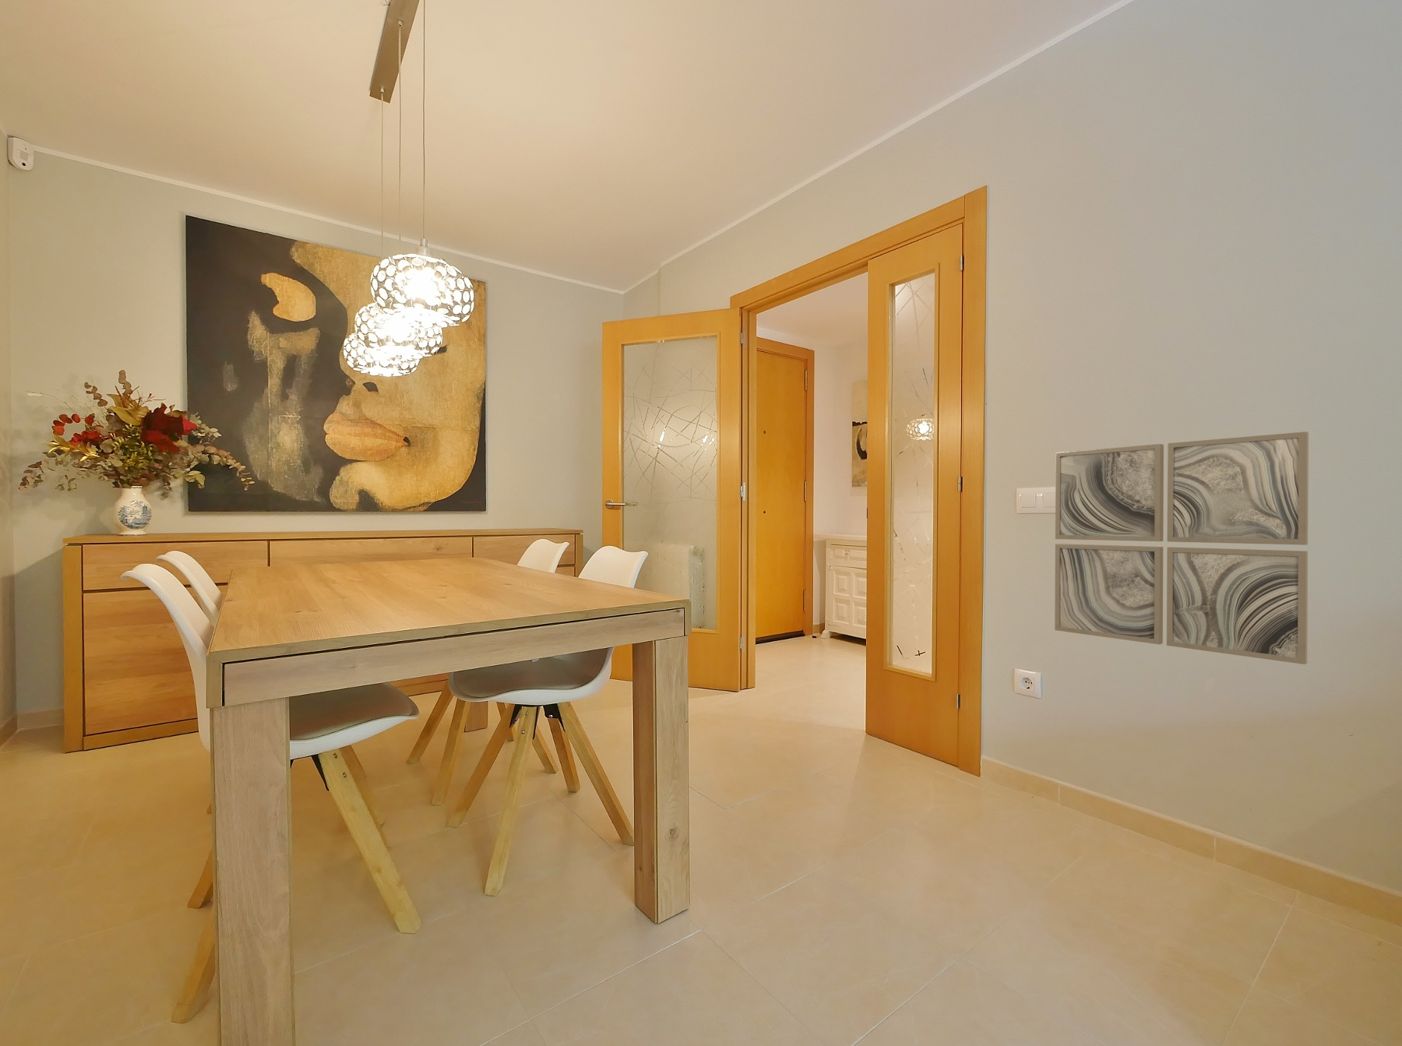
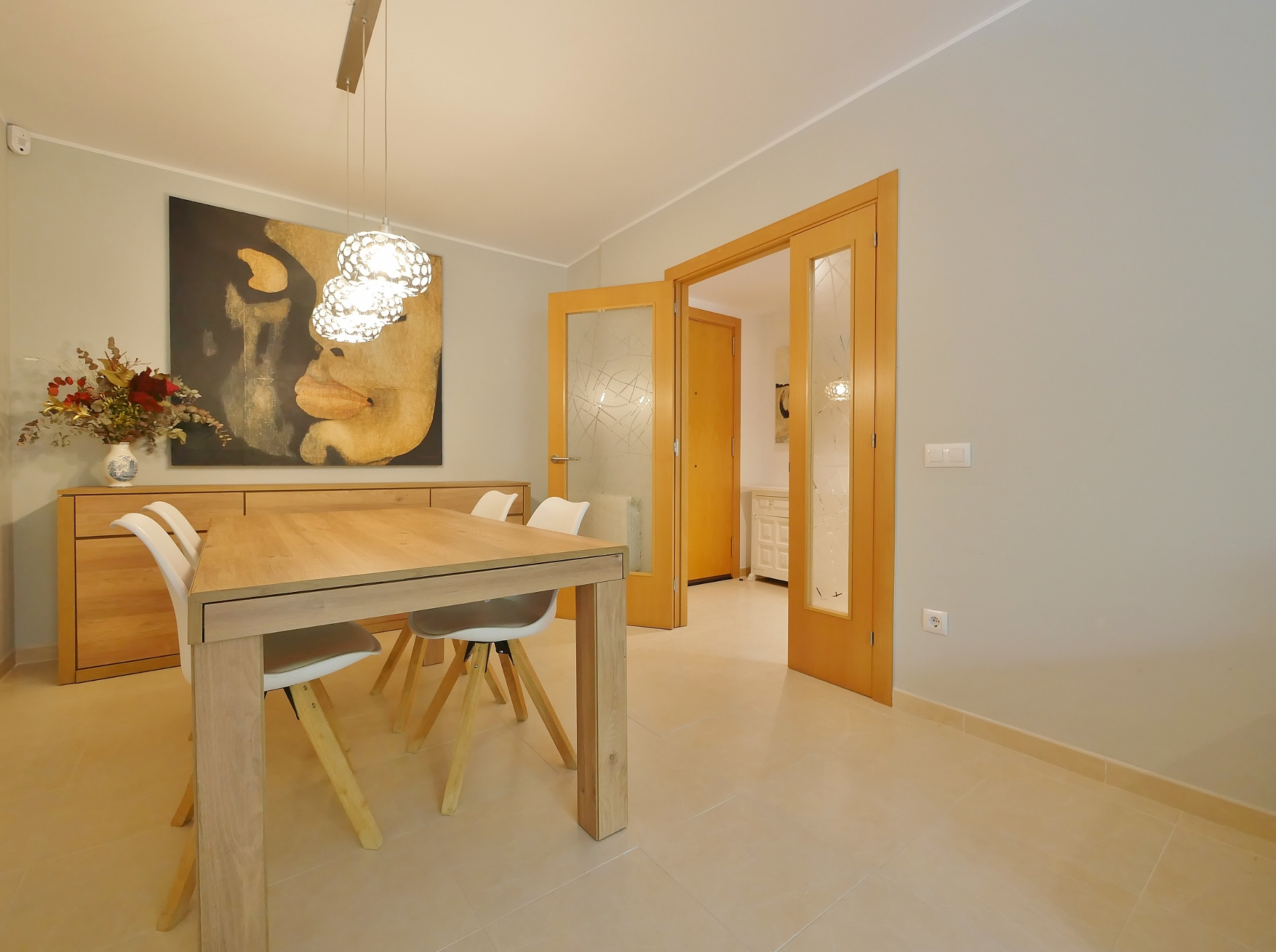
- wall art [1054,431,1310,665]
